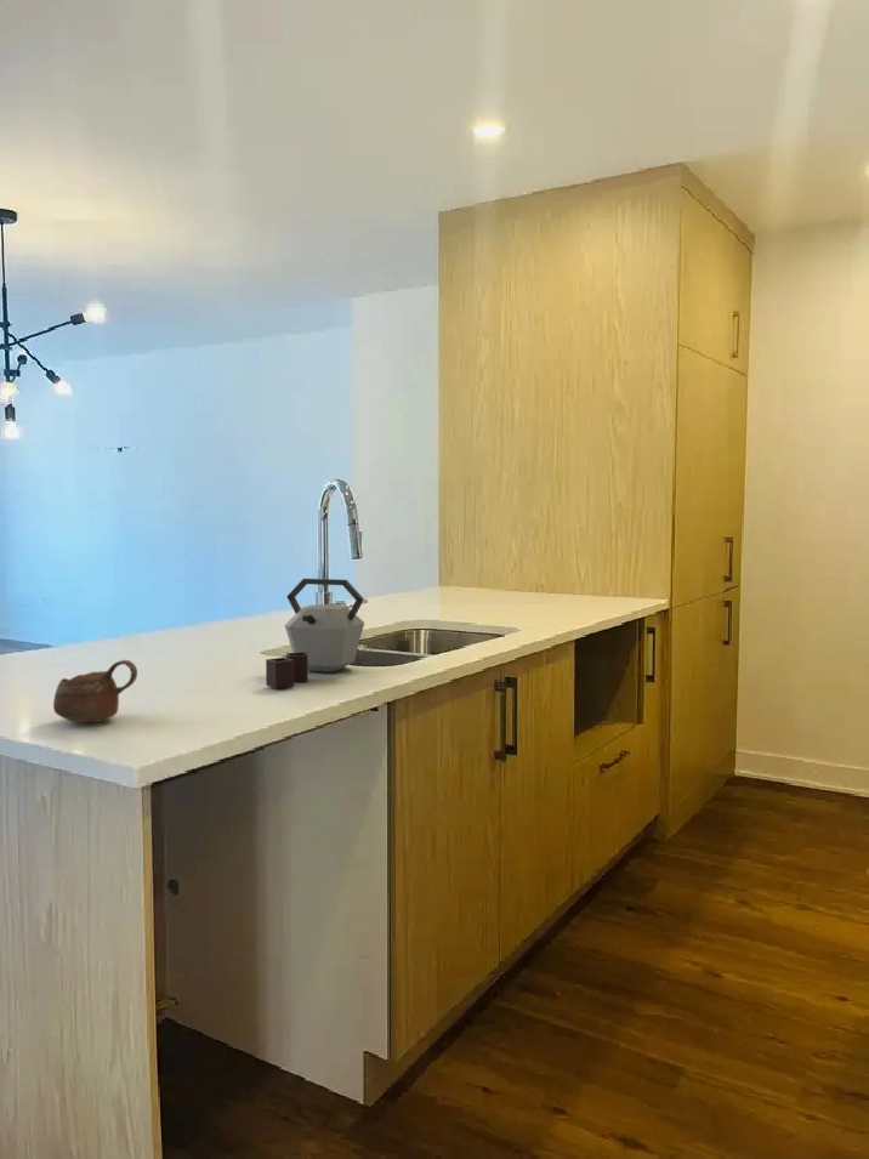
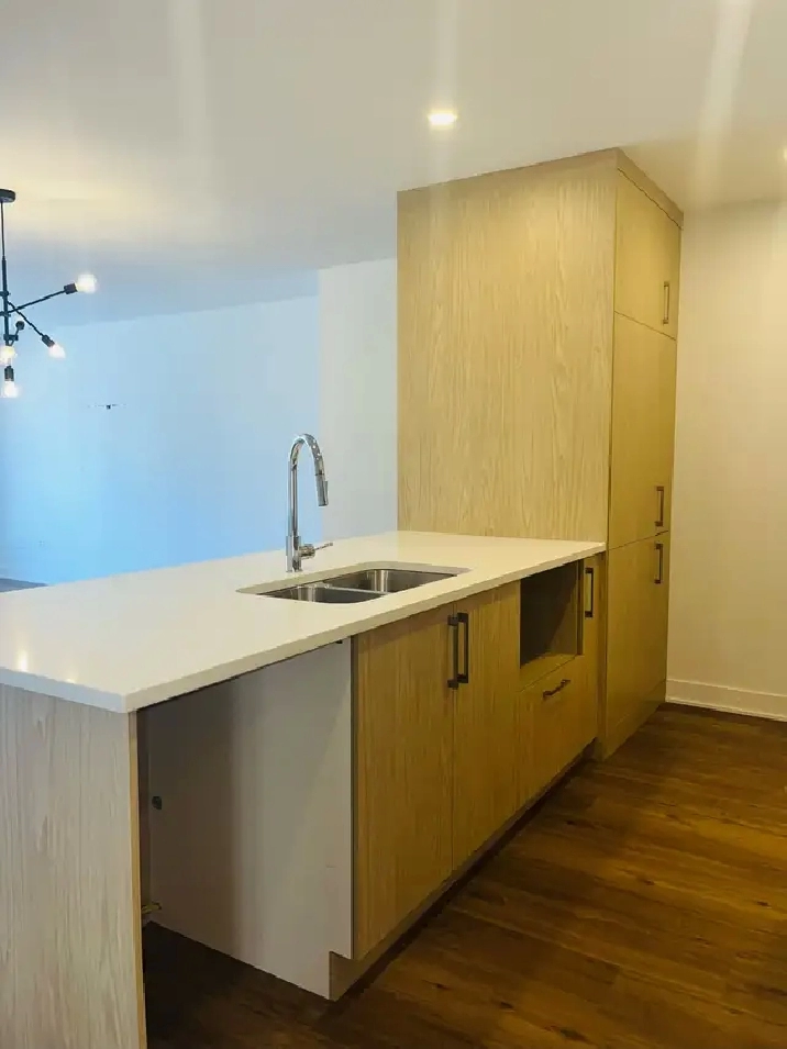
- kettle [265,578,365,689]
- cup [52,659,138,723]
